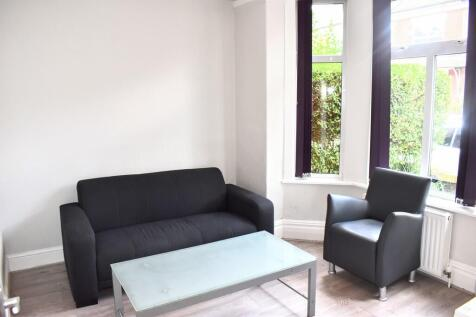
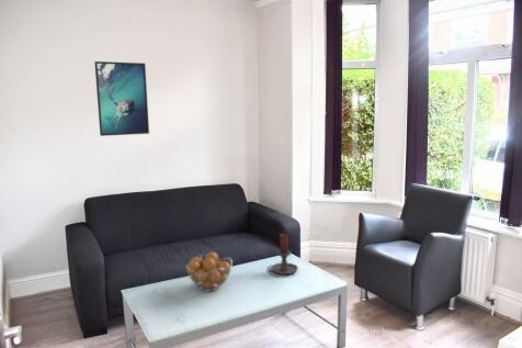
+ candle holder [265,233,299,276]
+ fruit basket [184,251,234,292]
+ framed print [93,60,150,137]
